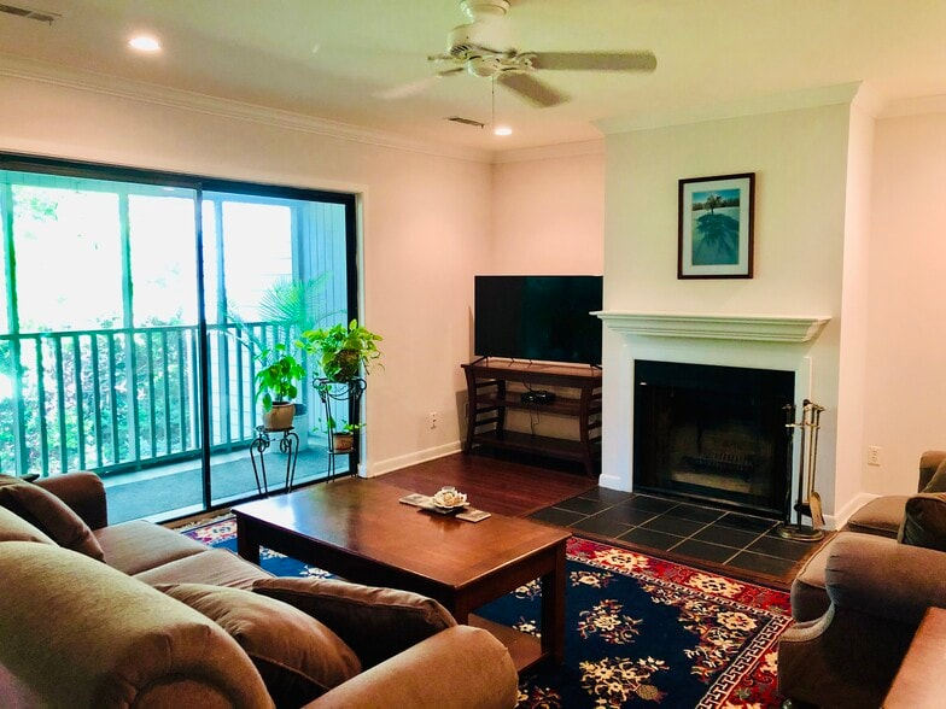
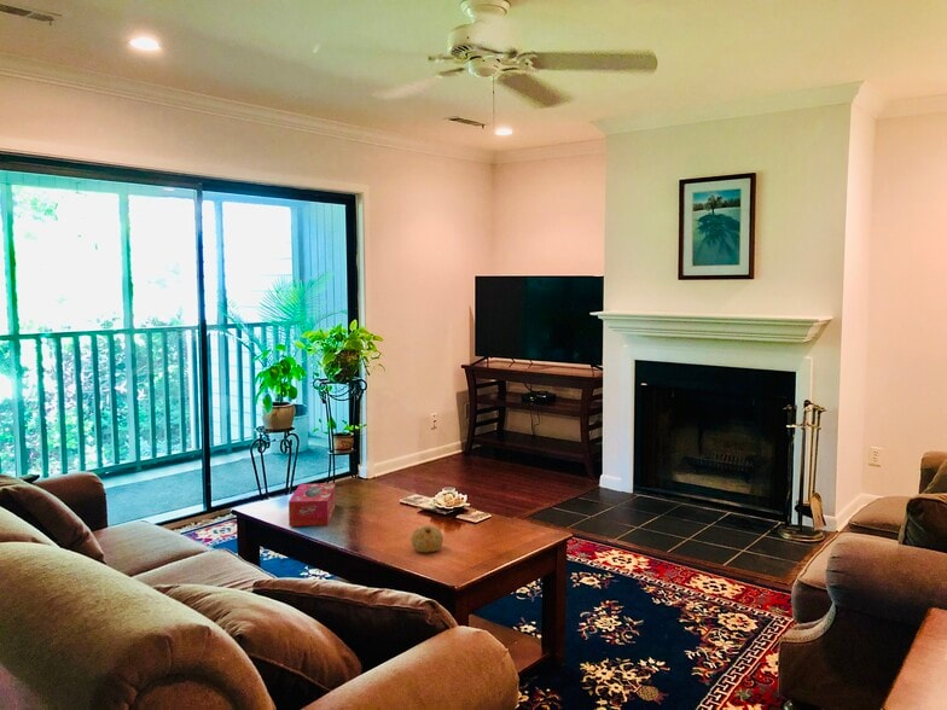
+ tissue box [287,482,337,528]
+ fruit [409,525,445,553]
